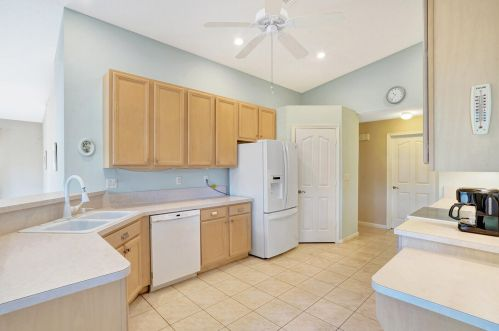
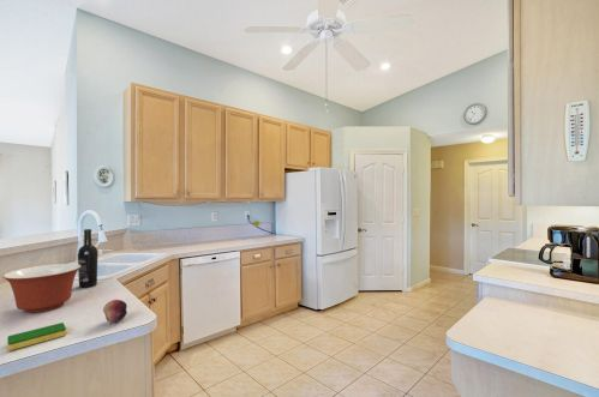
+ mixing bowl [1,263,82,314]
+ dish sponge [6,321,67,351]
+ fruit [102,299,128,324]
+ wine bottle [77,228,98,289]
